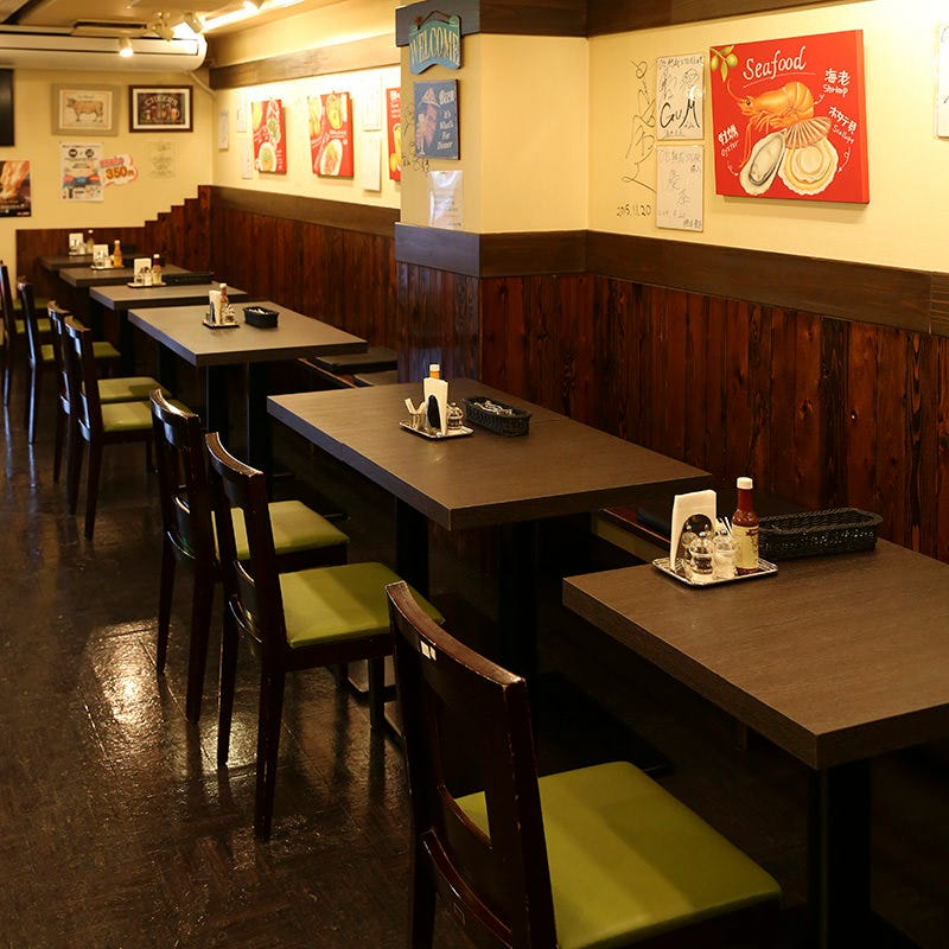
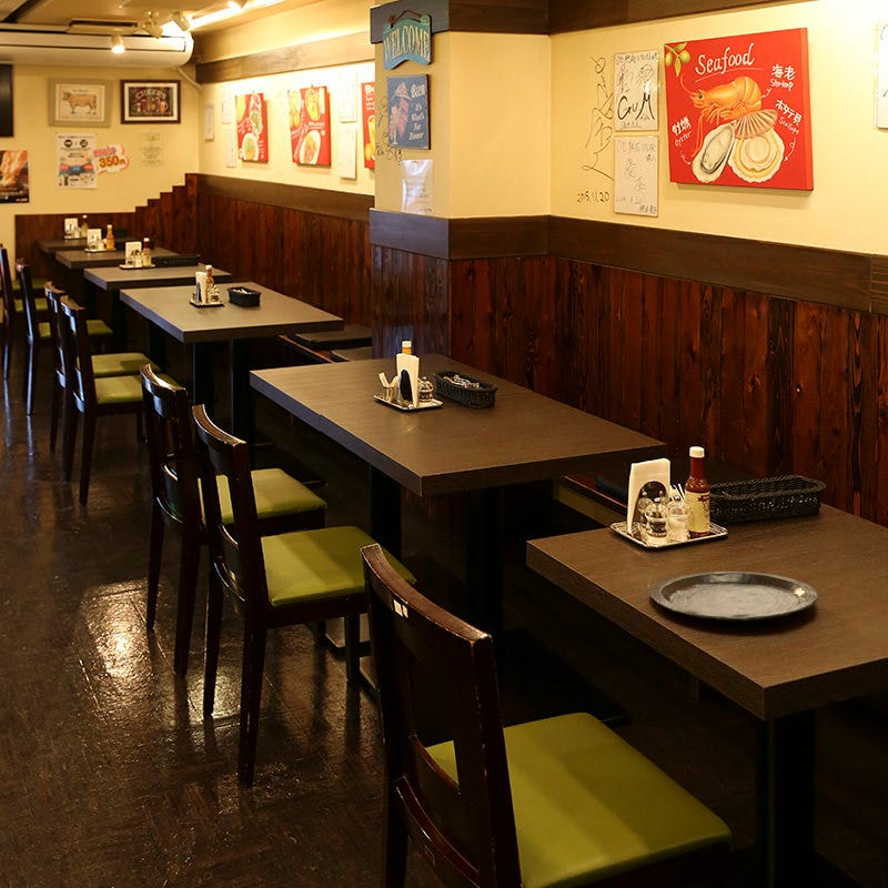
+ plate [649,571,820,623]
